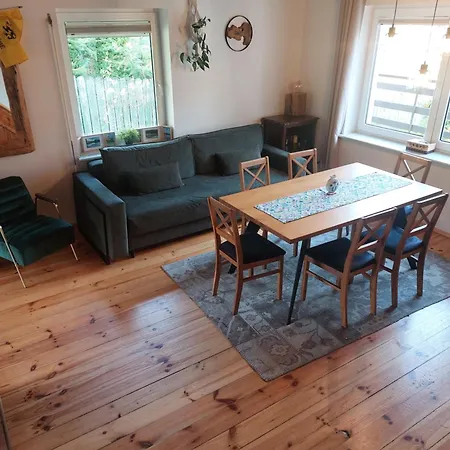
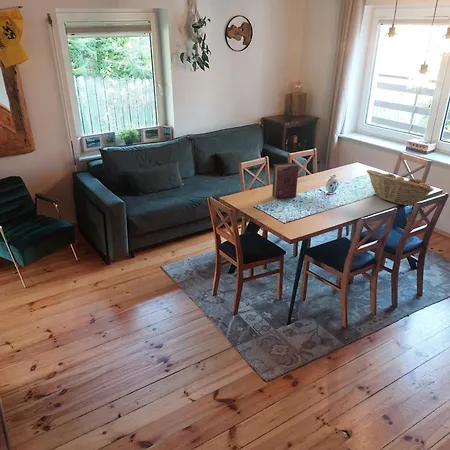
+ book [271,162,300,199]
+ fruit basket [366,169,435,207]
